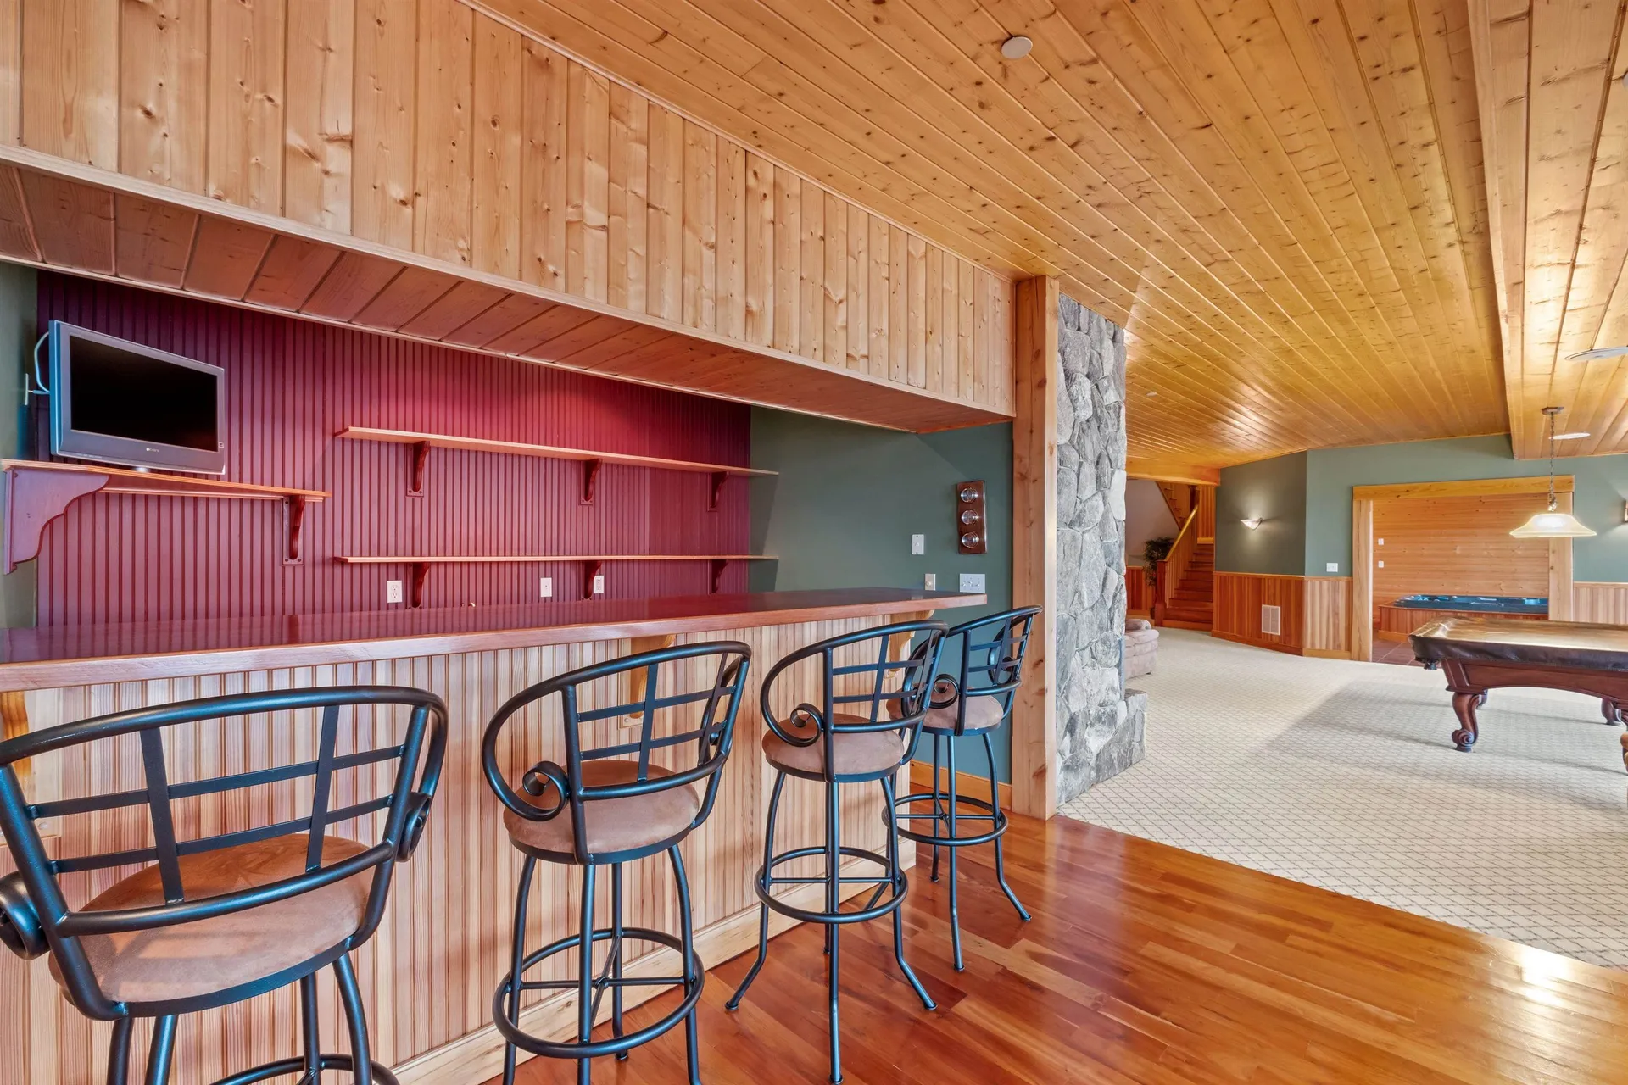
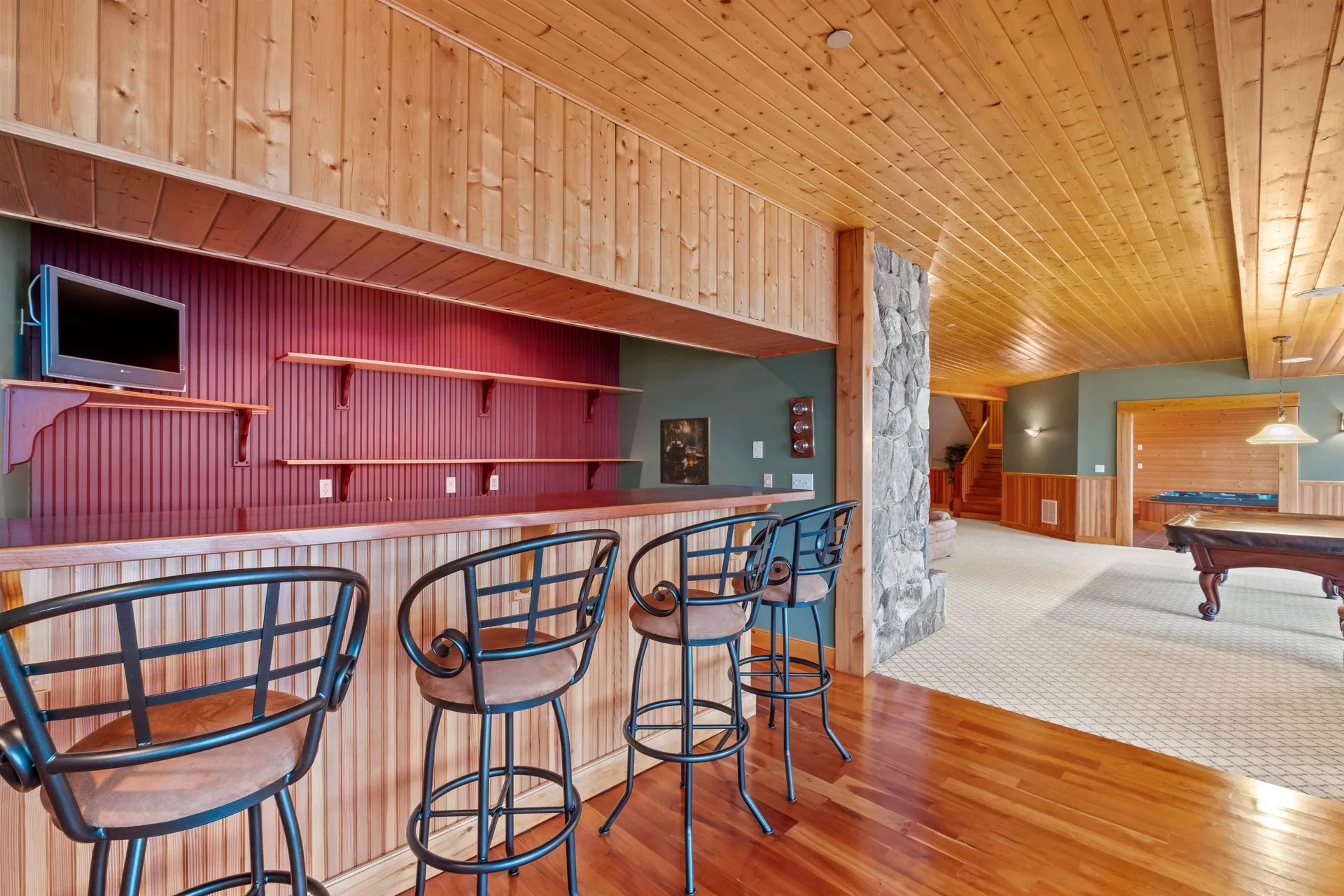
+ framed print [659,416,711,486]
